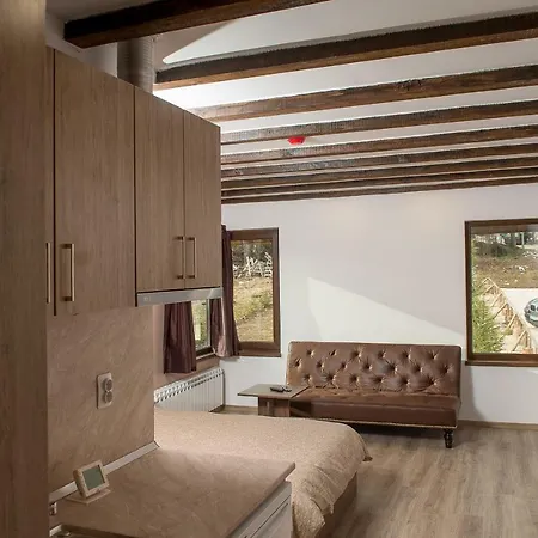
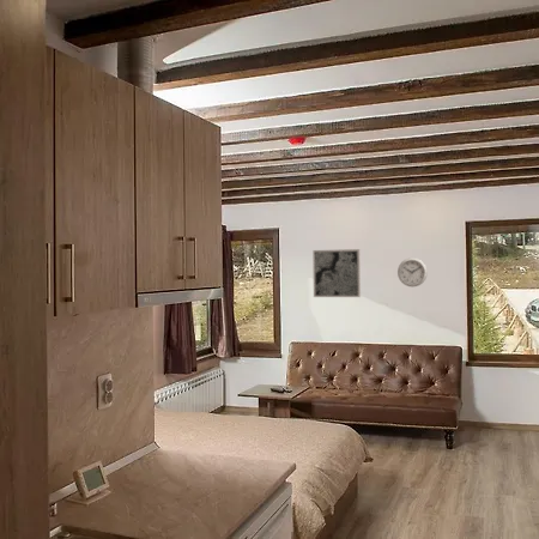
+ wall art [311,248,362,298]
+ wall clock [396,256,429,287]
